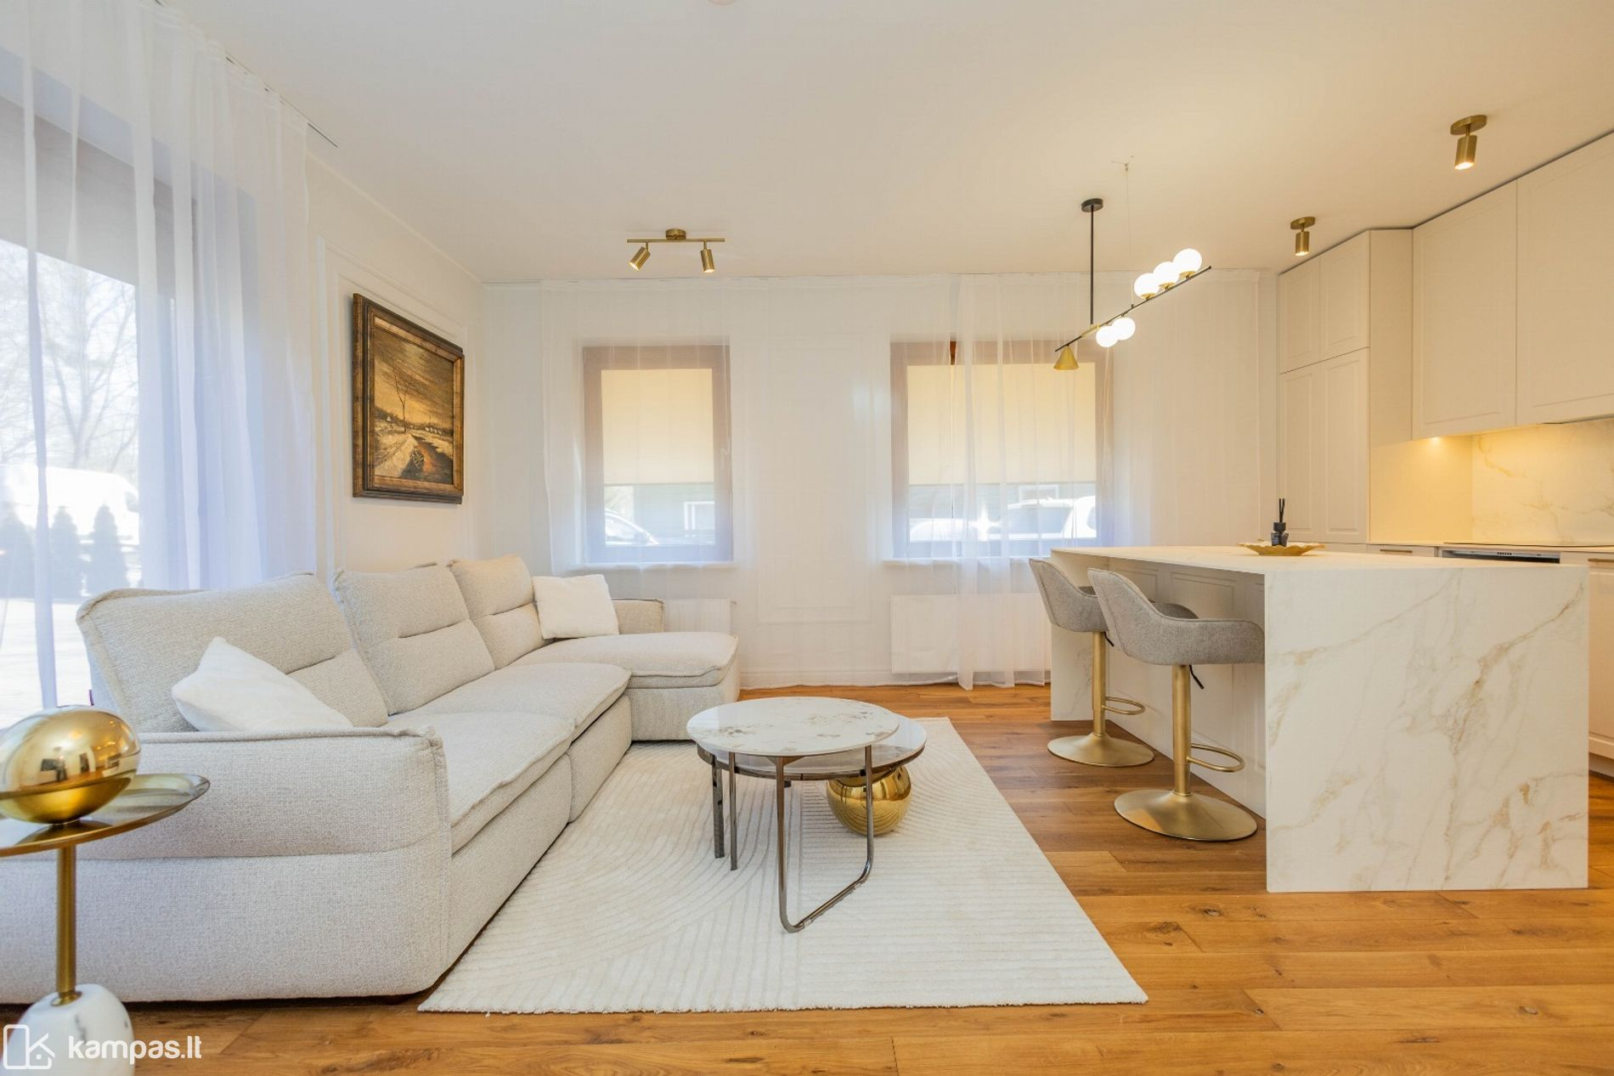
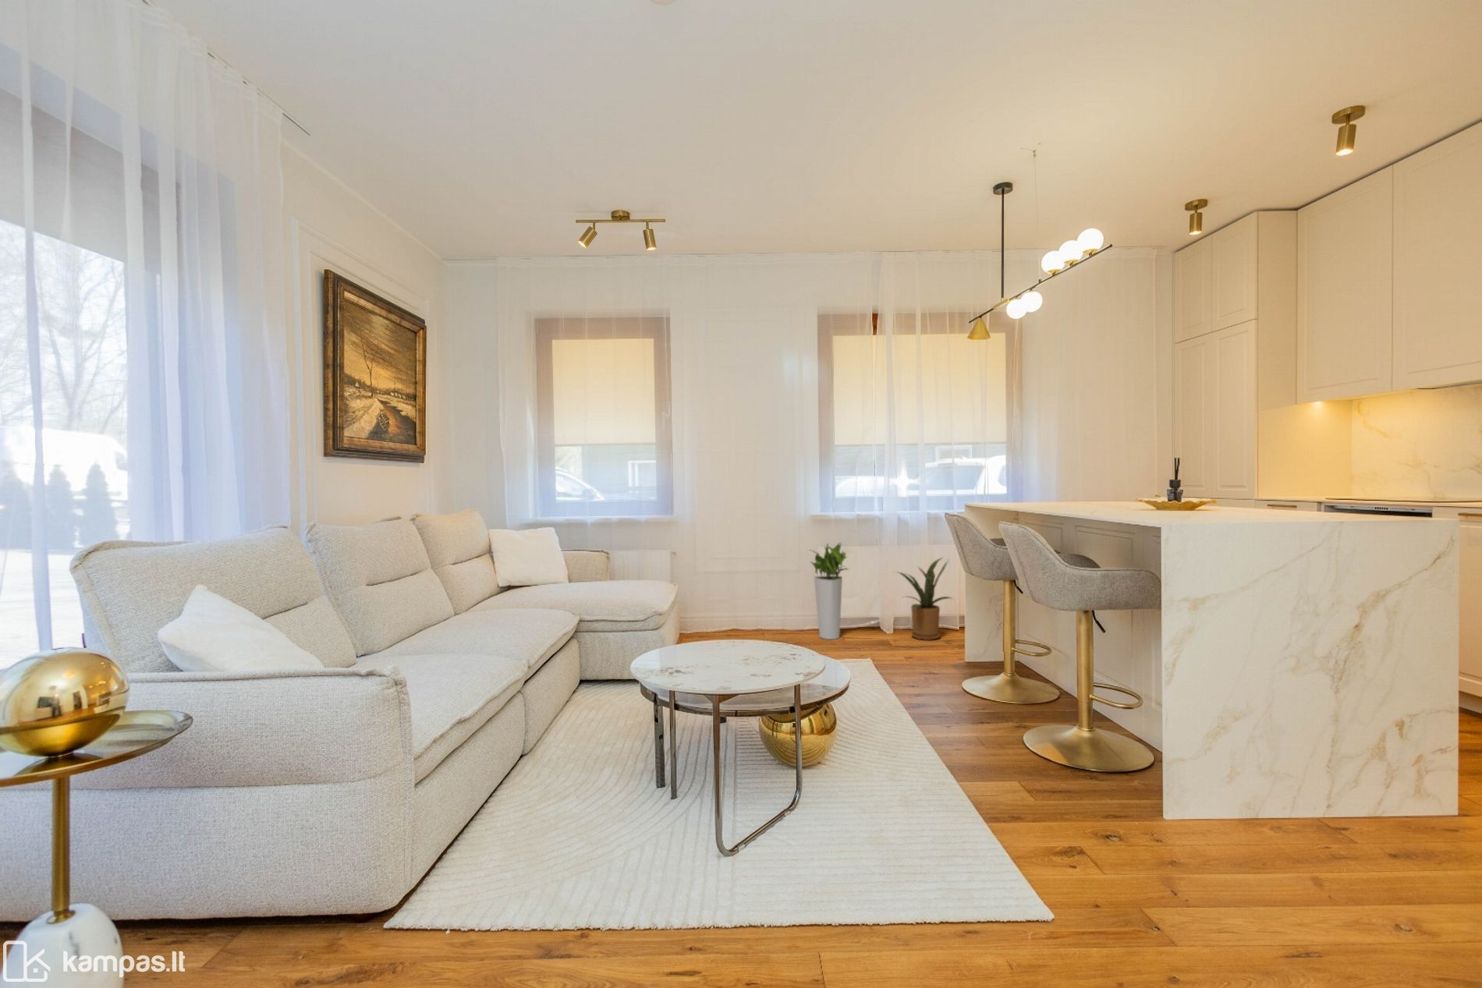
+ planter [808,541,849,641]
+ house plant [893,557,956,641]
